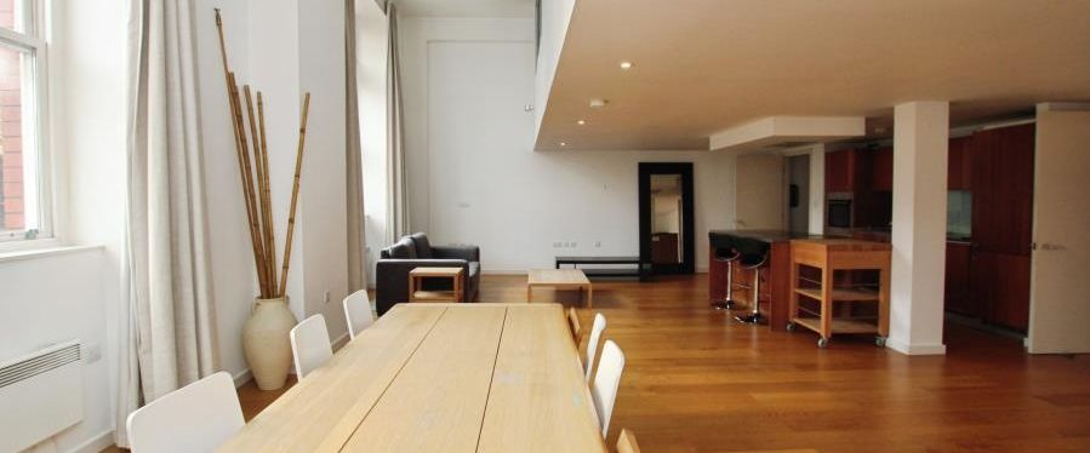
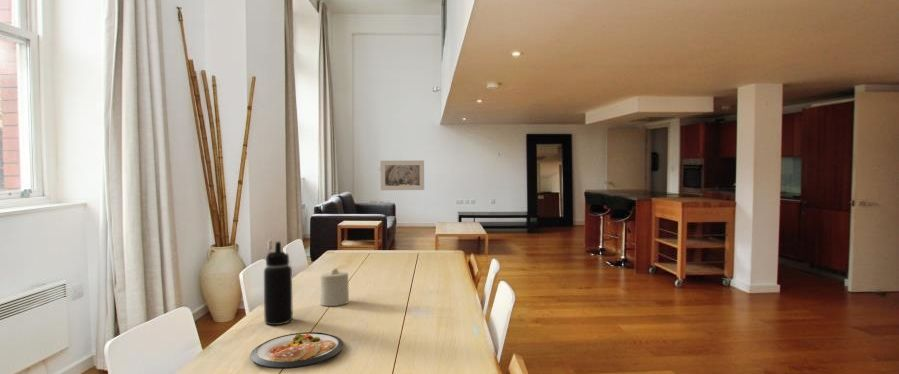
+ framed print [379,160,425,191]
+ dish [249,331,345,370]
+ water bottle [263,241,294,326]
+ candle [319,267,350,307]
